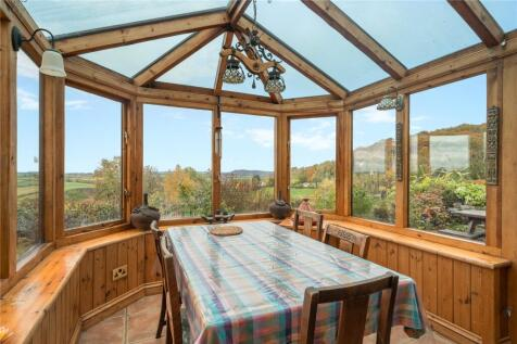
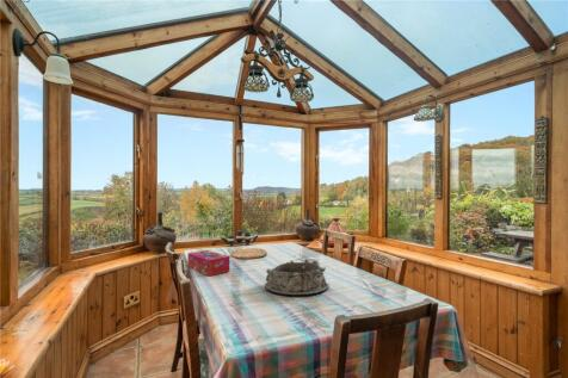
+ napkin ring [264,258,331,297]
+ tissue box [186,249,230,277]
